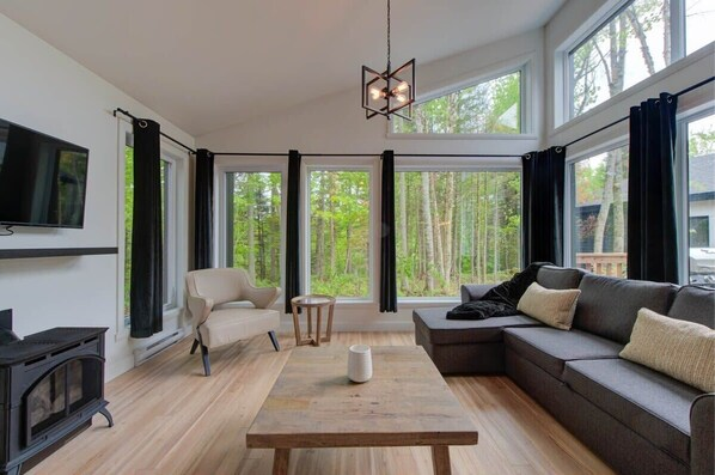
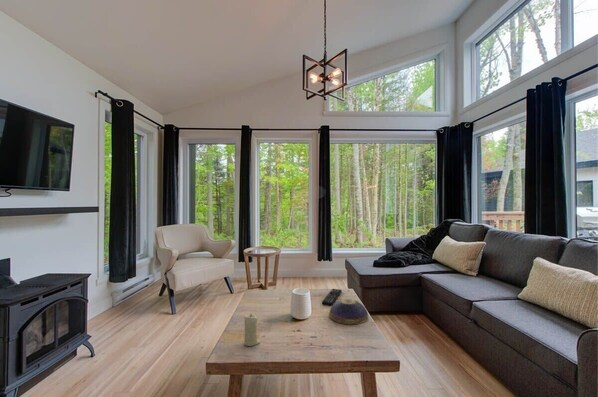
+ candle [243,313,261,347]
+ remote control [321,288,343,306]
+ decorative bowl [328,298,369,326]
